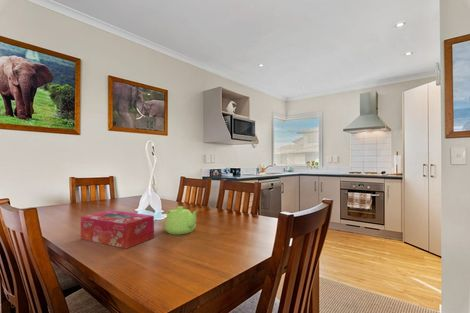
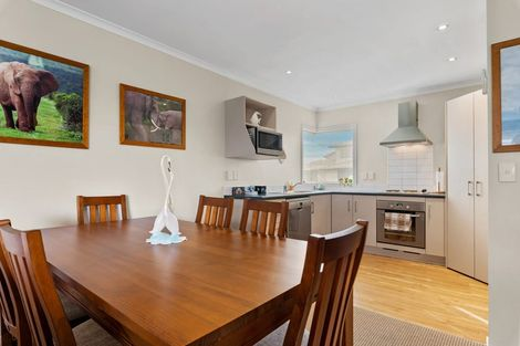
- tissue box [80,209,155,250]
- teapot [163,205,199,235]
